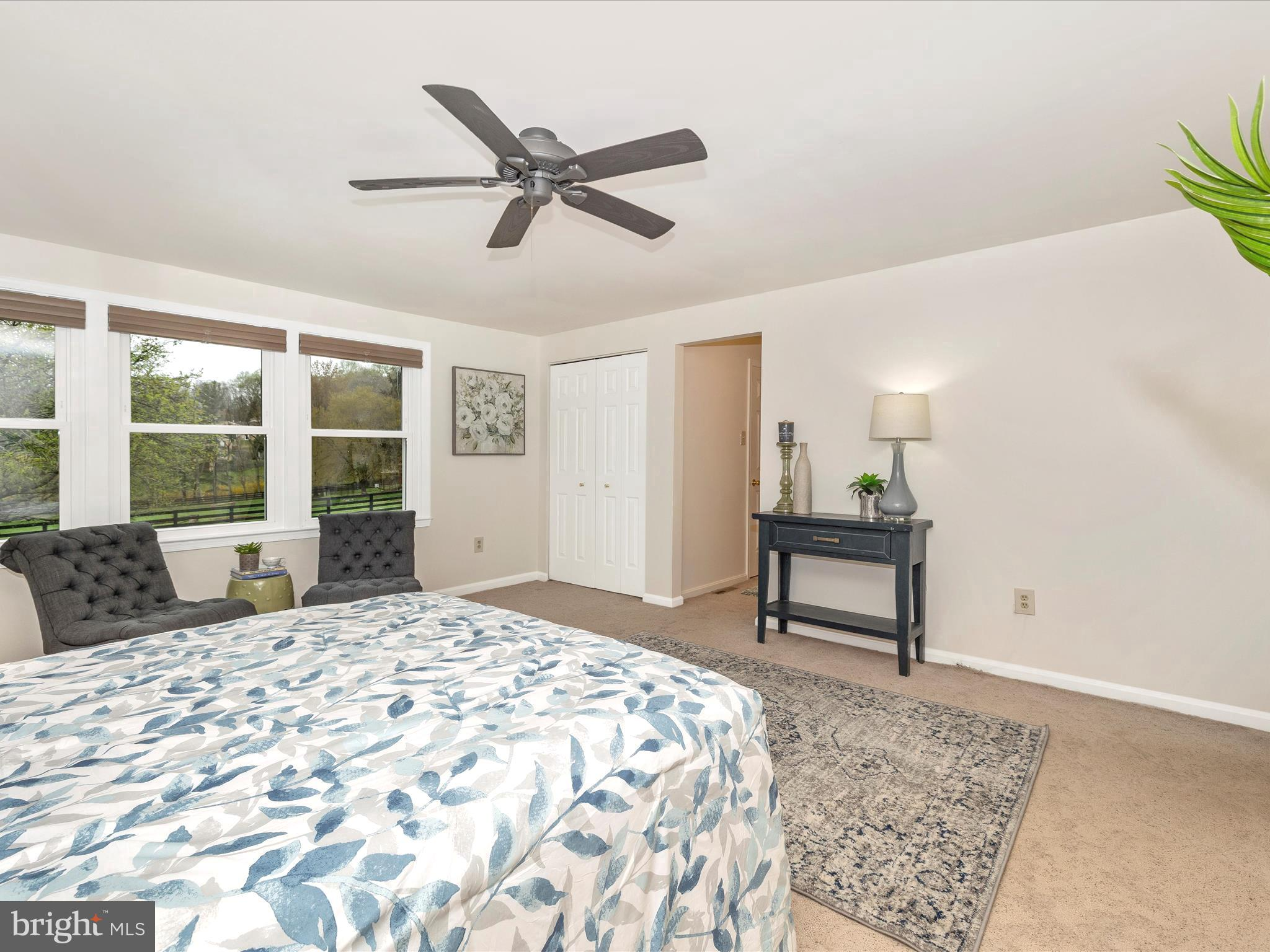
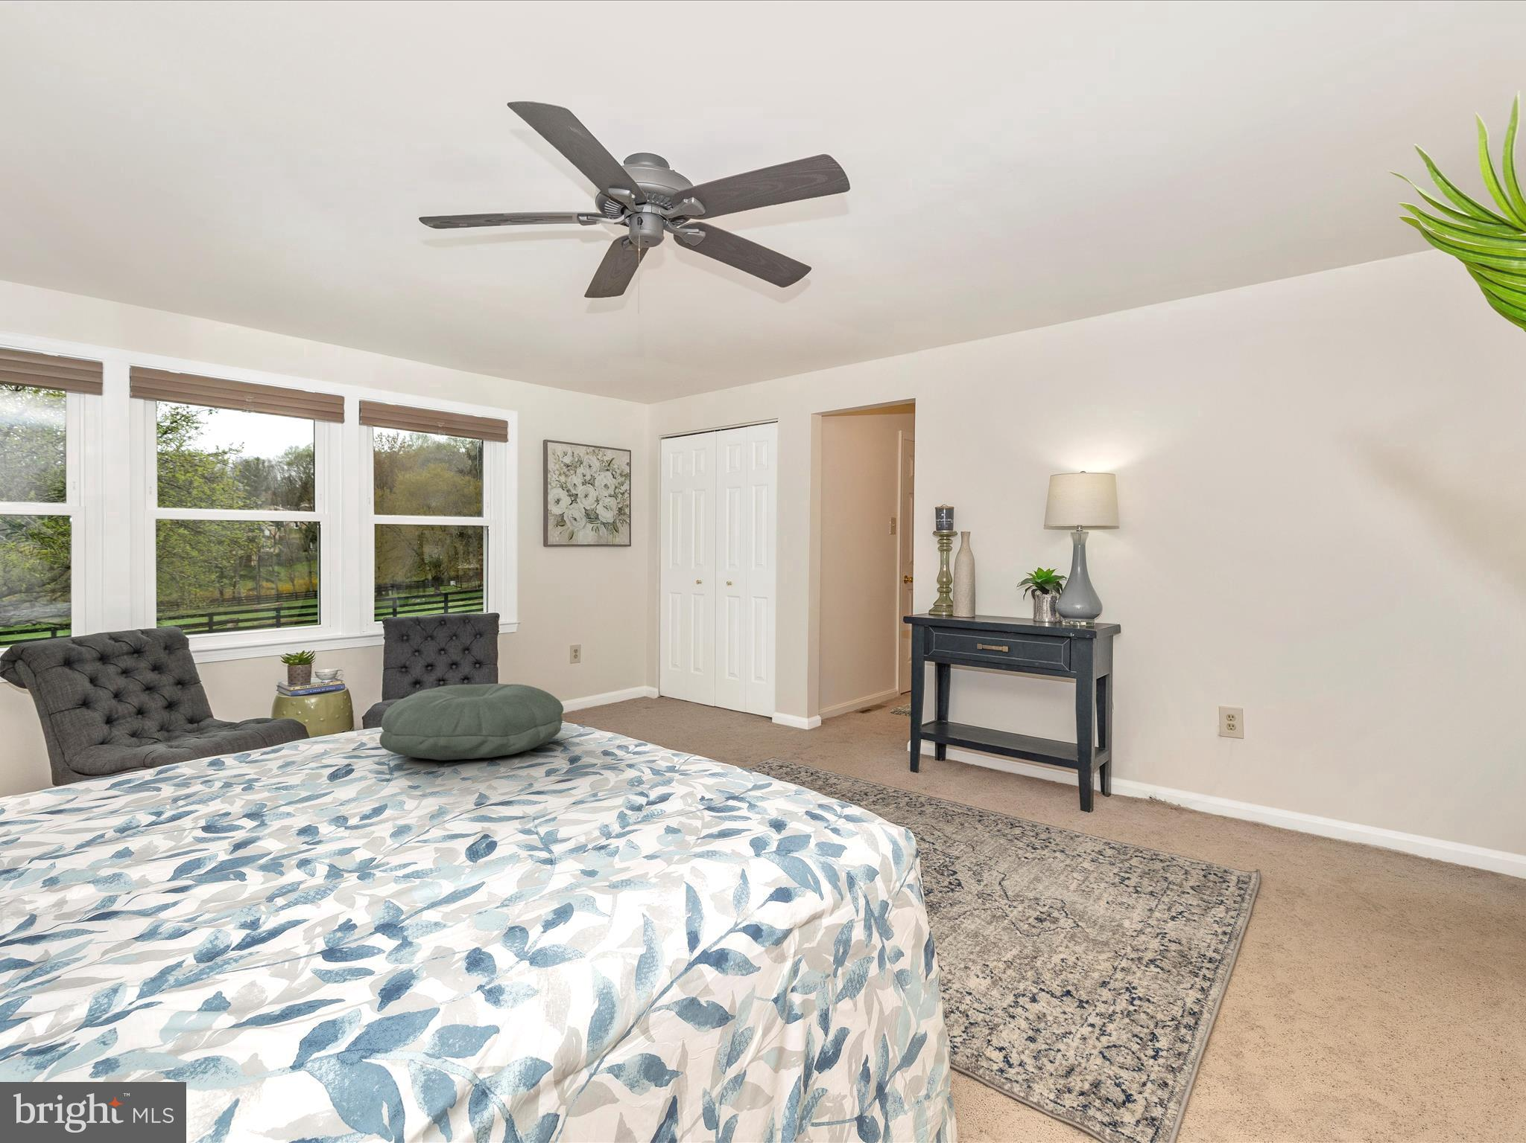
+ pillow [378,683,564,761]
